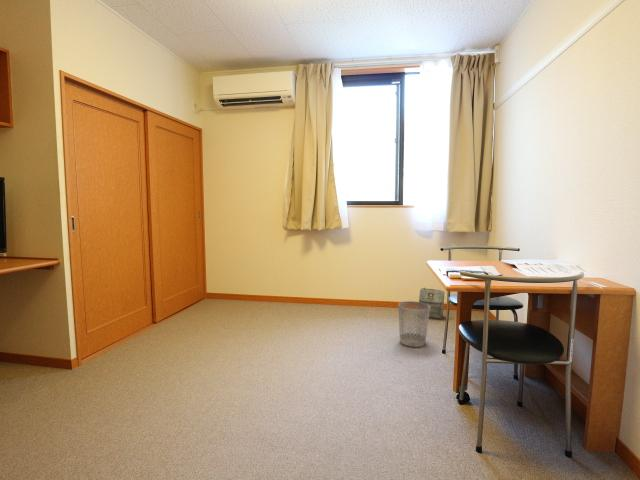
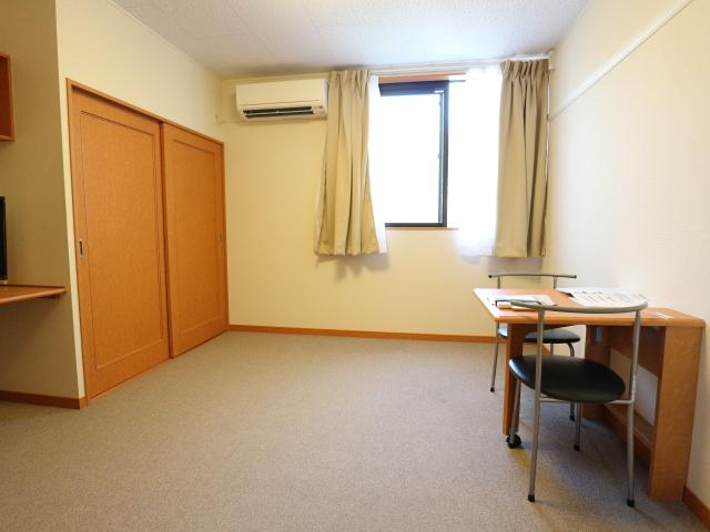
- wastebasket [397,300,430,348]
- bag [418,286,445,320]
